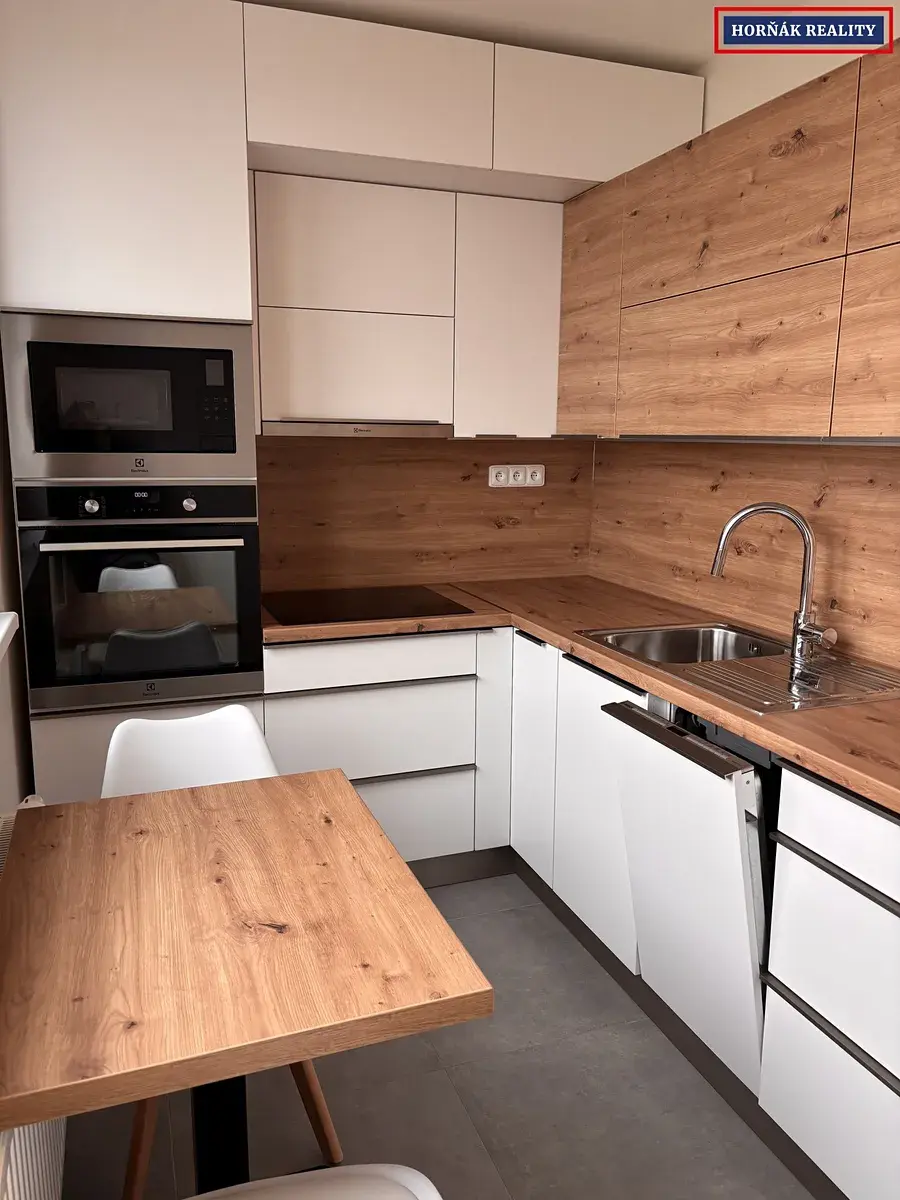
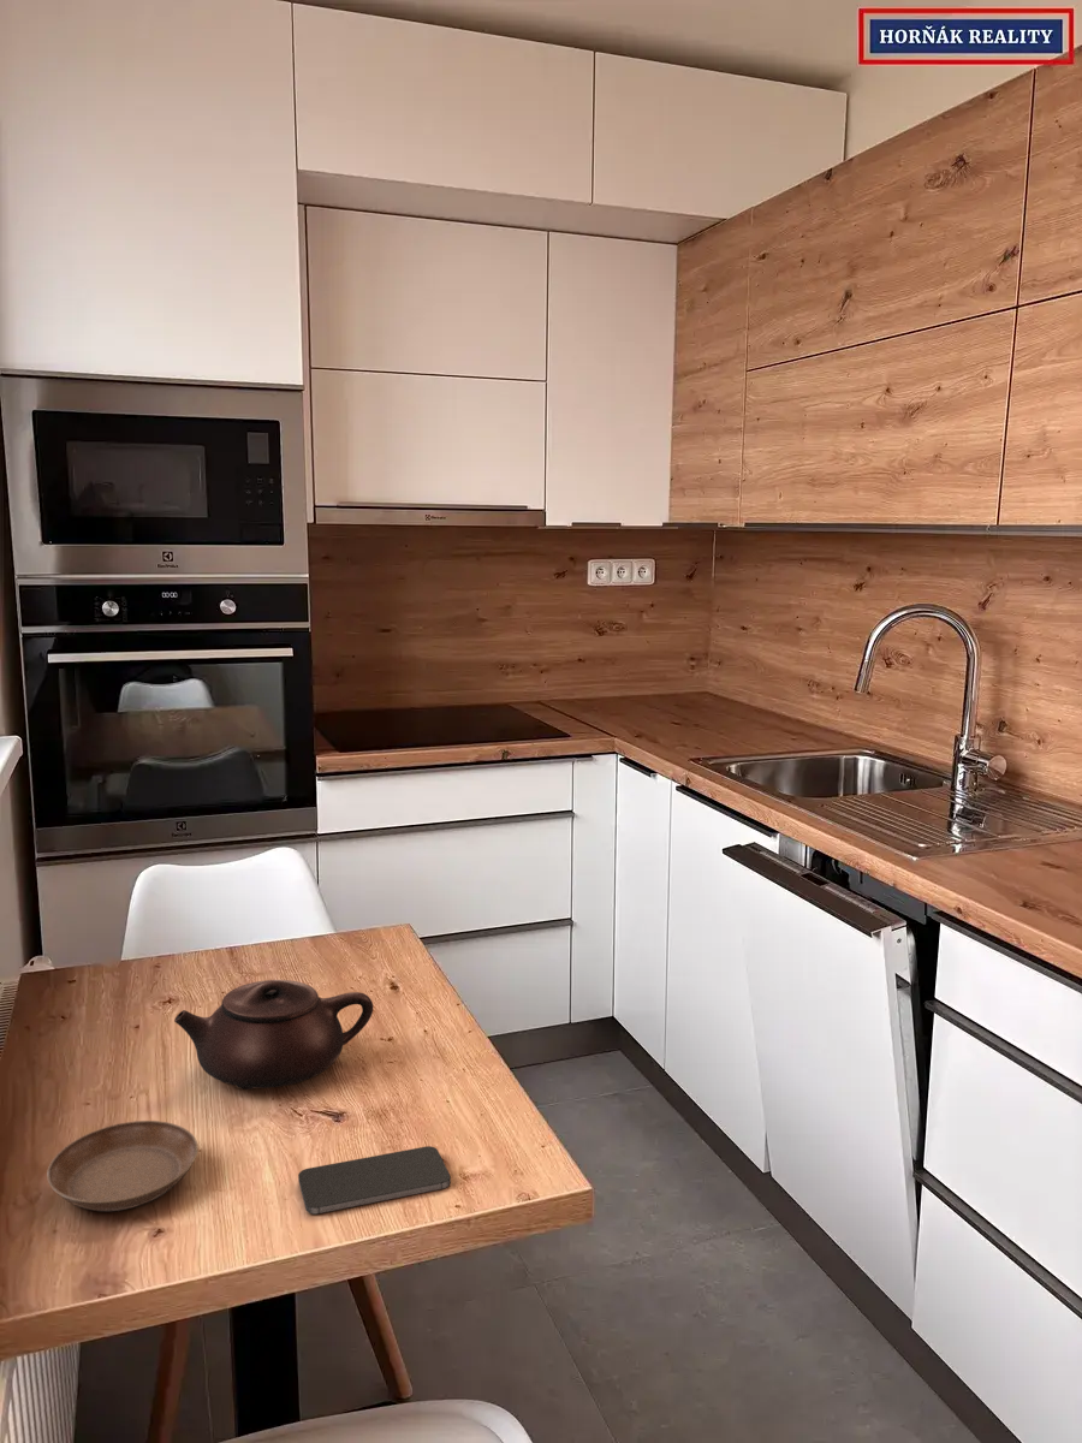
+ teapot [173,979,374,1091]
+ smartphone [297,1145,452,1216]
+ saucer [46,1120,200,1212]
